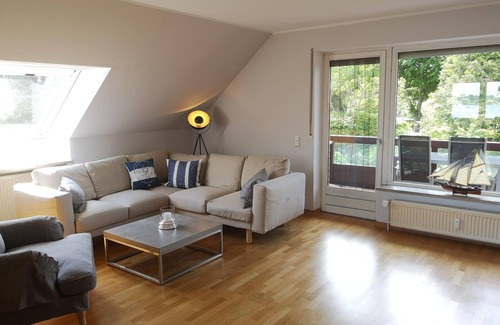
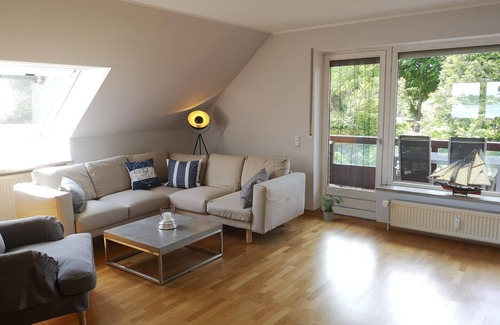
+ potted plant [316,194,344,222]
